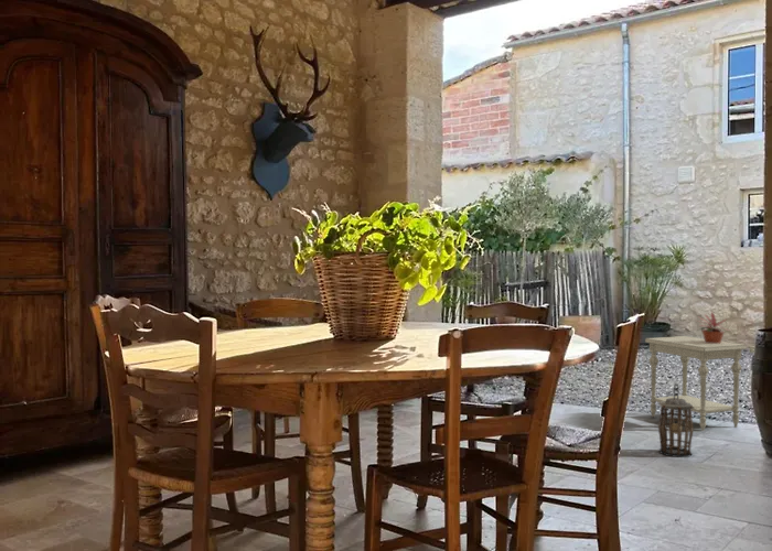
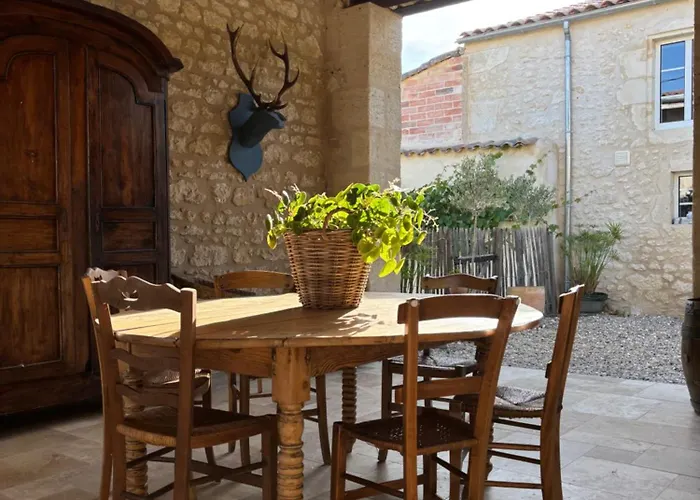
- lantern [657,382,695,458]
- side table [644,335,748,432]
- potted plant [695,311,731,344]
